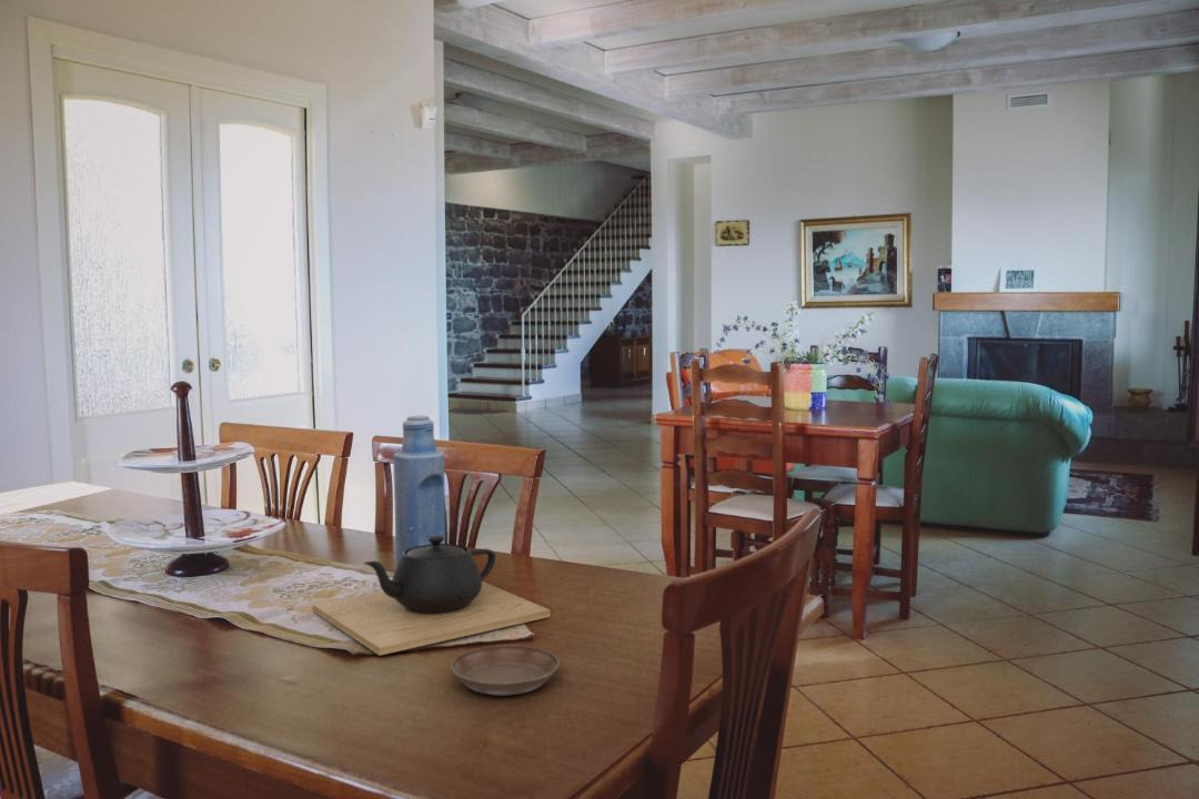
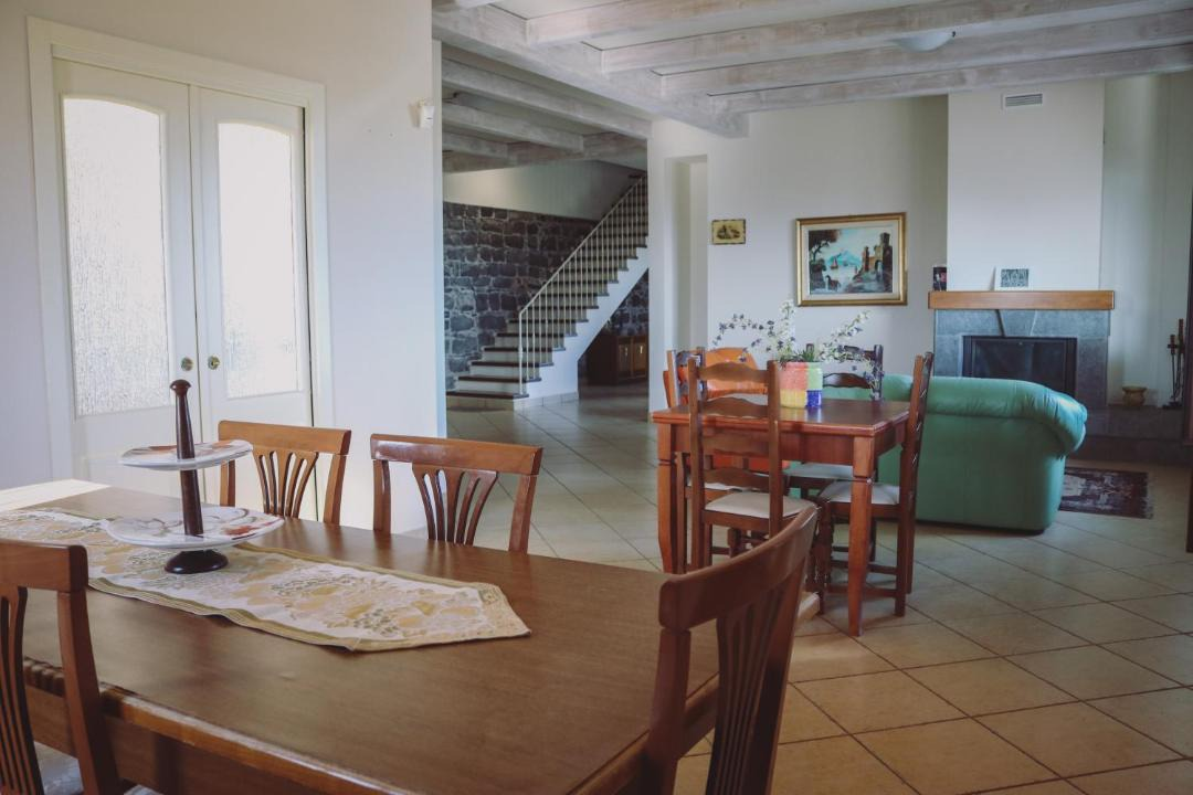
- saucer [450,644,561,697]
- teapot [312,536,552,657]
- bottle [392,415,446,567]
